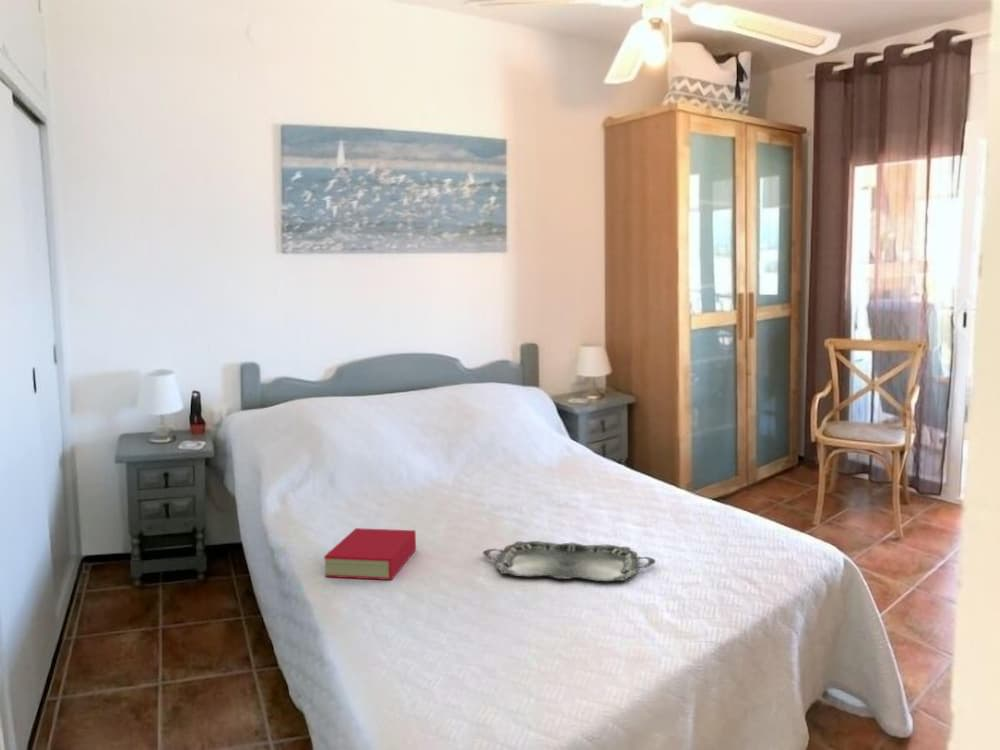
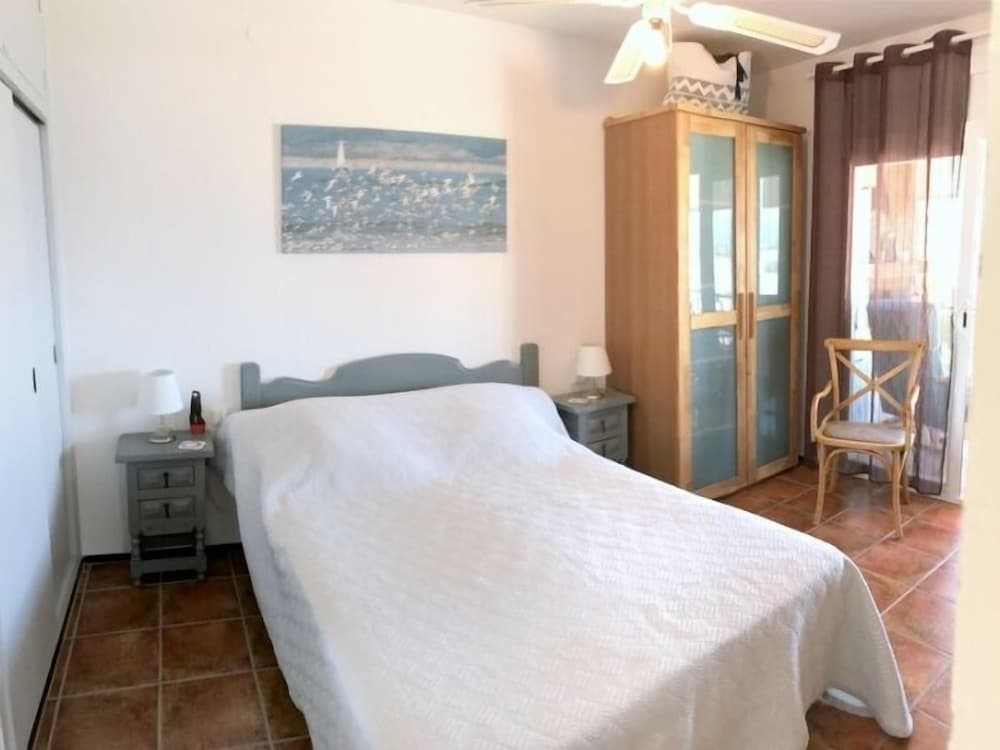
- serving tray [482,540,657,582]
- book [323,527,417,581]
